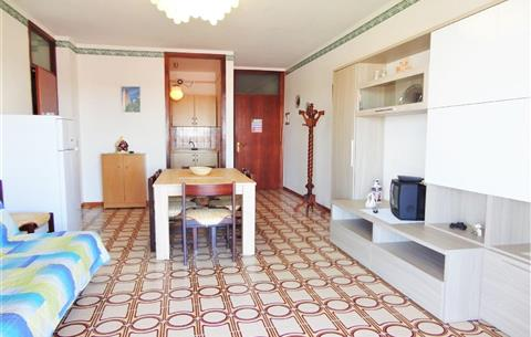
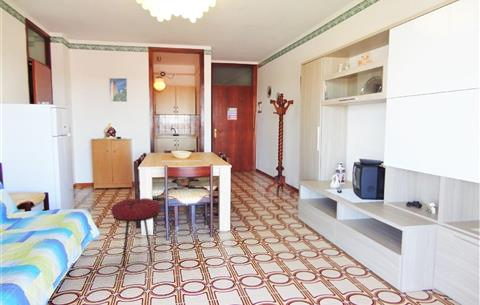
+ stool [110,197,161,268]
